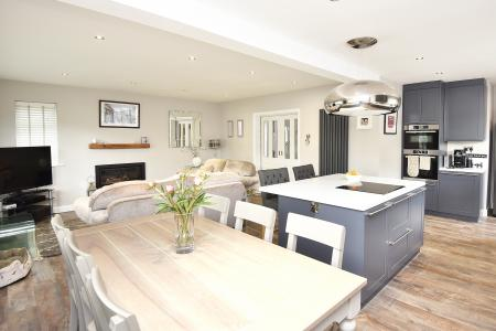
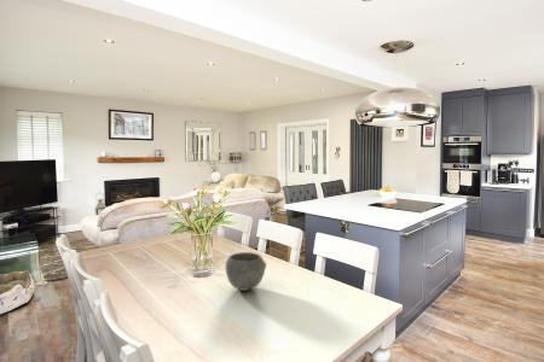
+ bowl [224,251,267,292]
